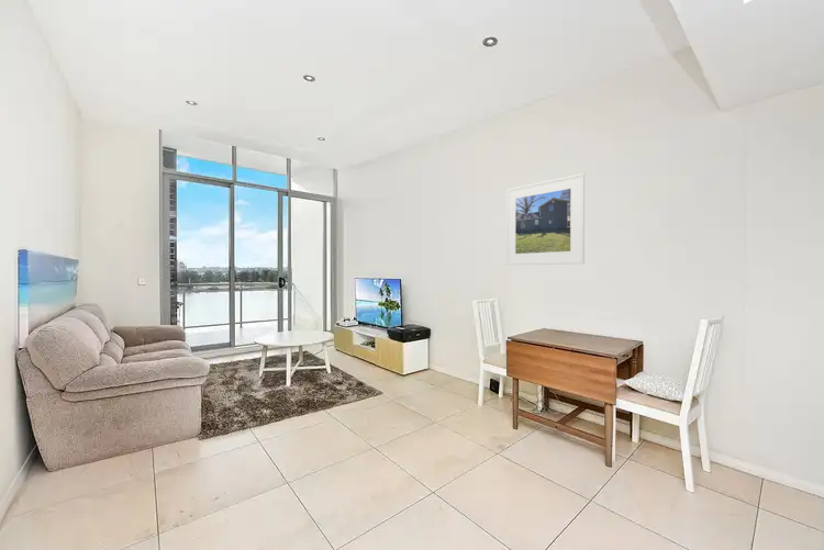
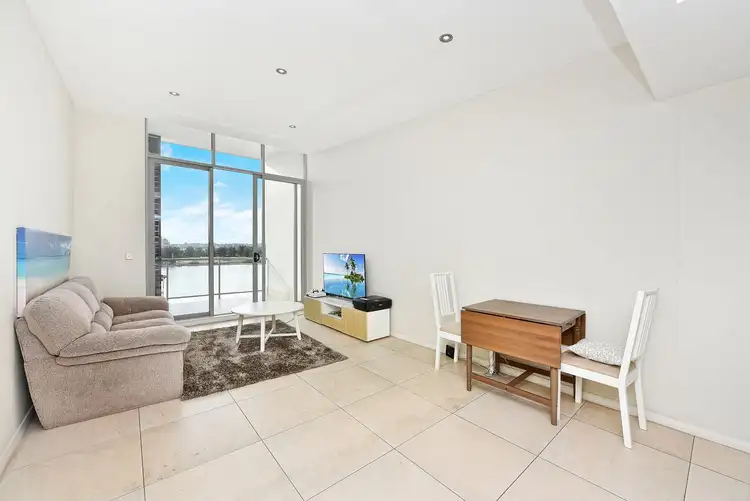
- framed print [504,172,586,266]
